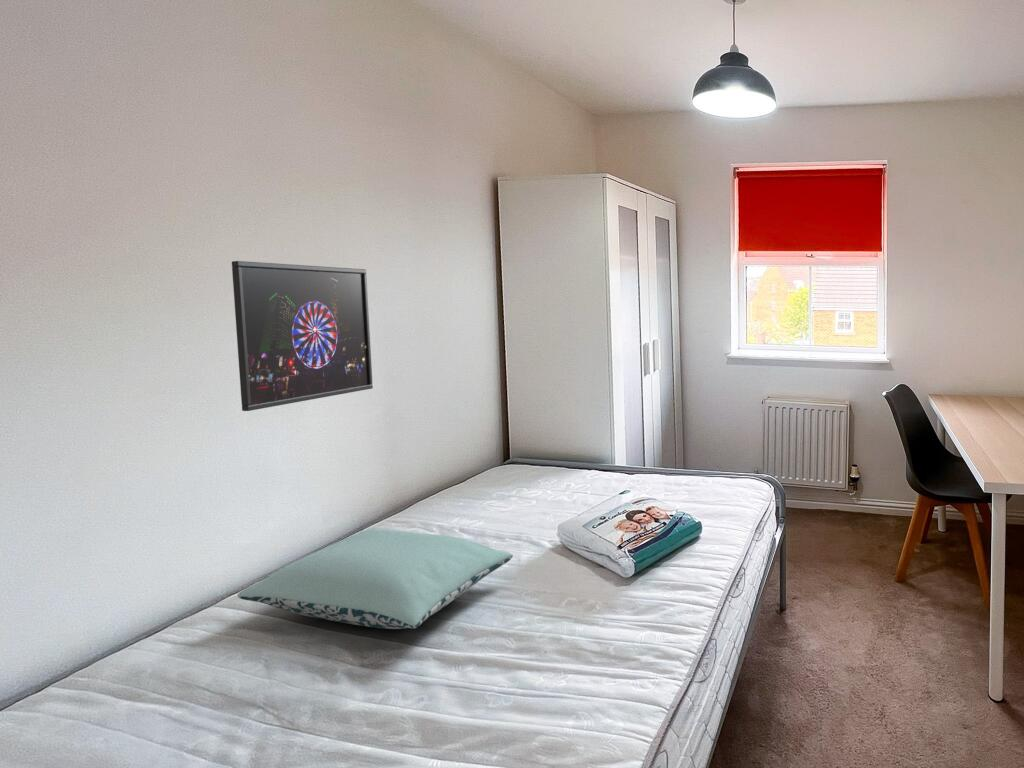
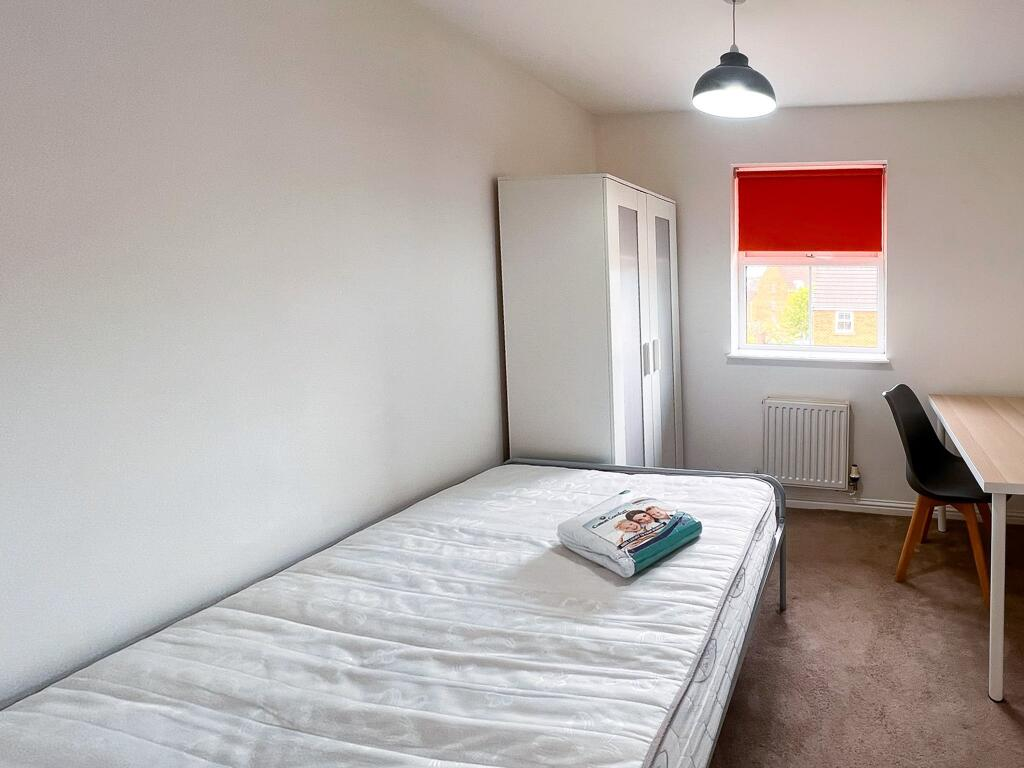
- pillow [236,528,514,630]
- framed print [231,260,374,412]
